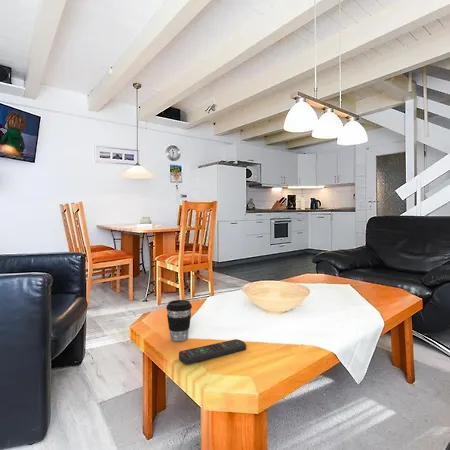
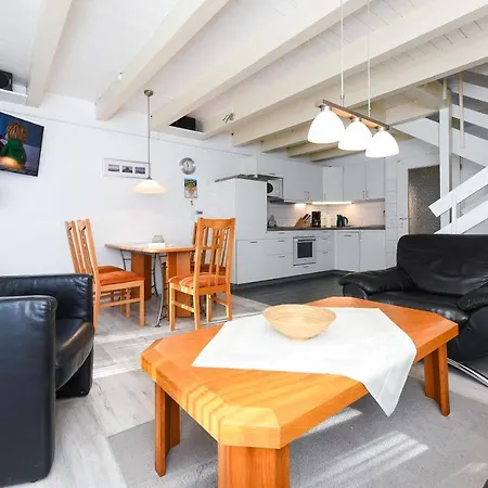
- remote control [178,338,247,365]
- coffee cup [165,299,193,342]
